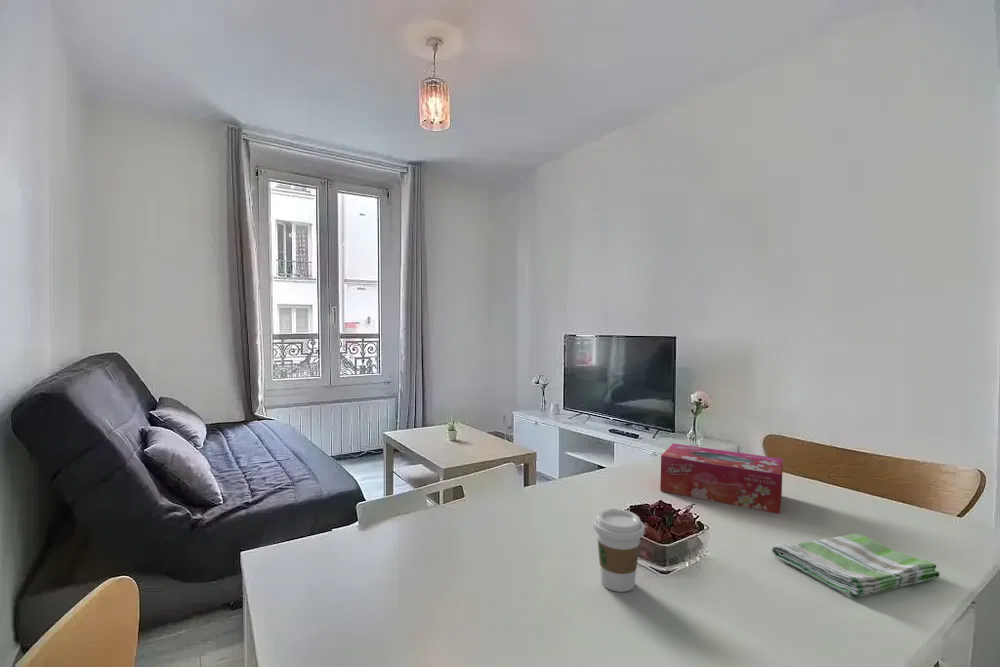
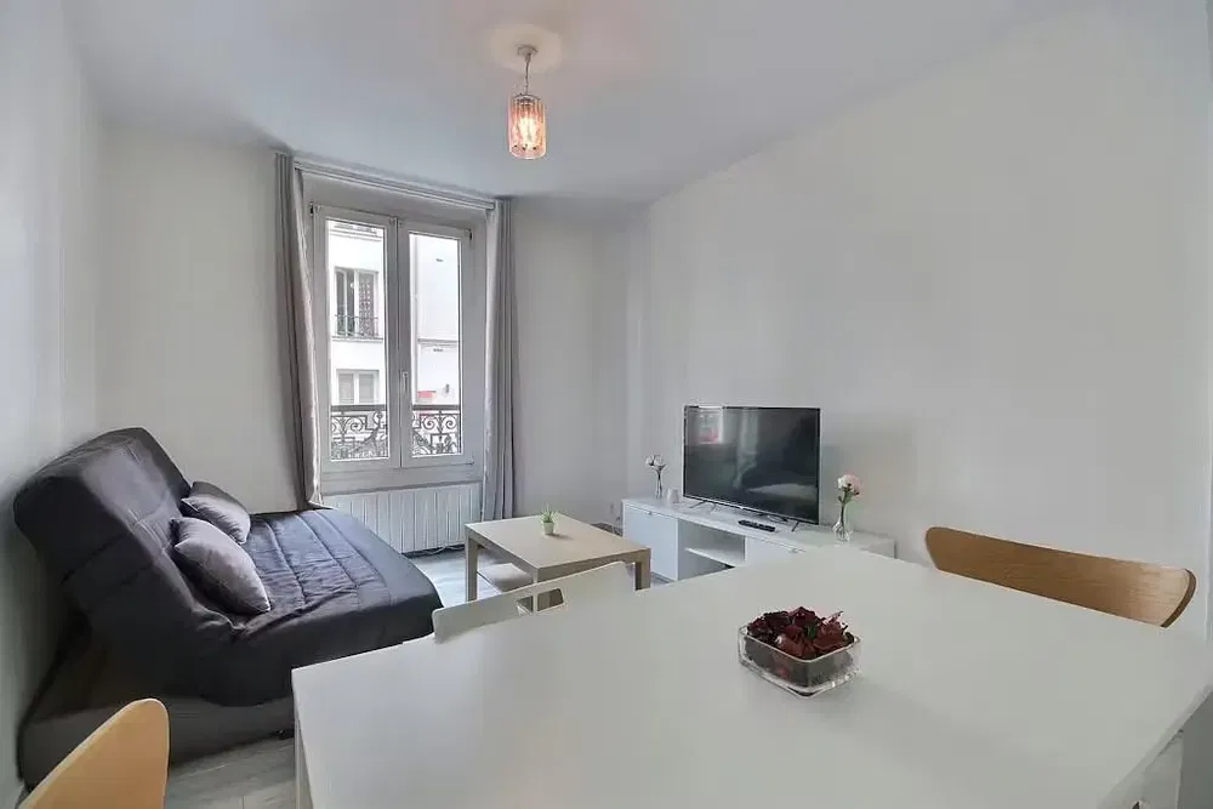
- coffee cup [592,508,645,593]
- tissue box [659,443,784,515]
- dish towel [771,533,941,599]
